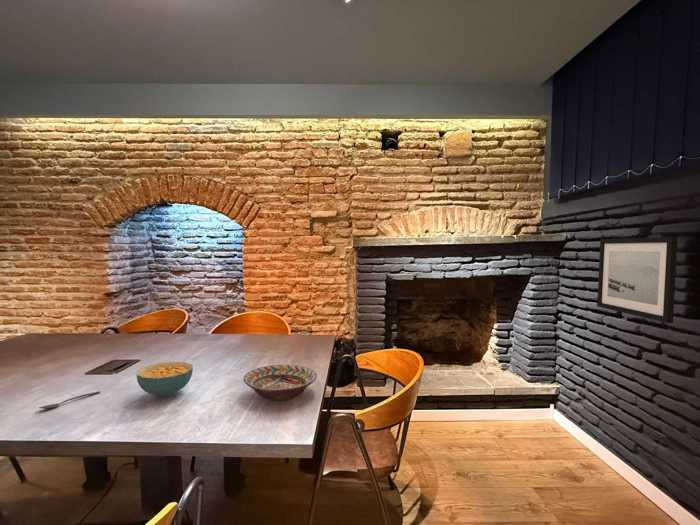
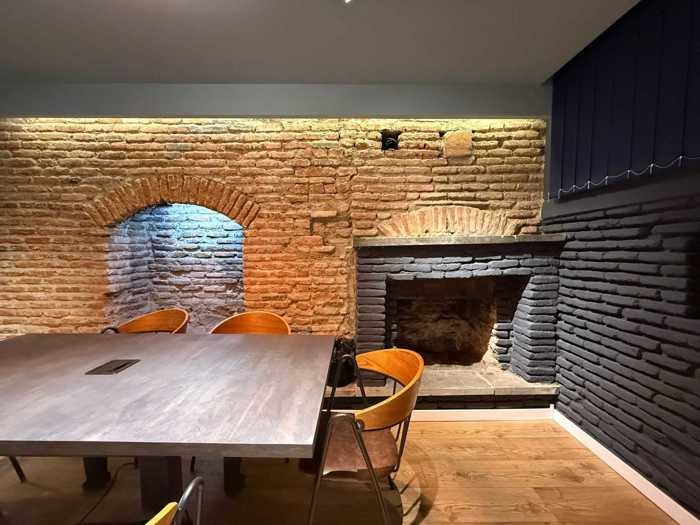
- wall art [596,236,679,324]
- spoon [38,390,101,410]
- decorative bowl [243,364,318,401]
- cereal bowl [135,361,194,398]
